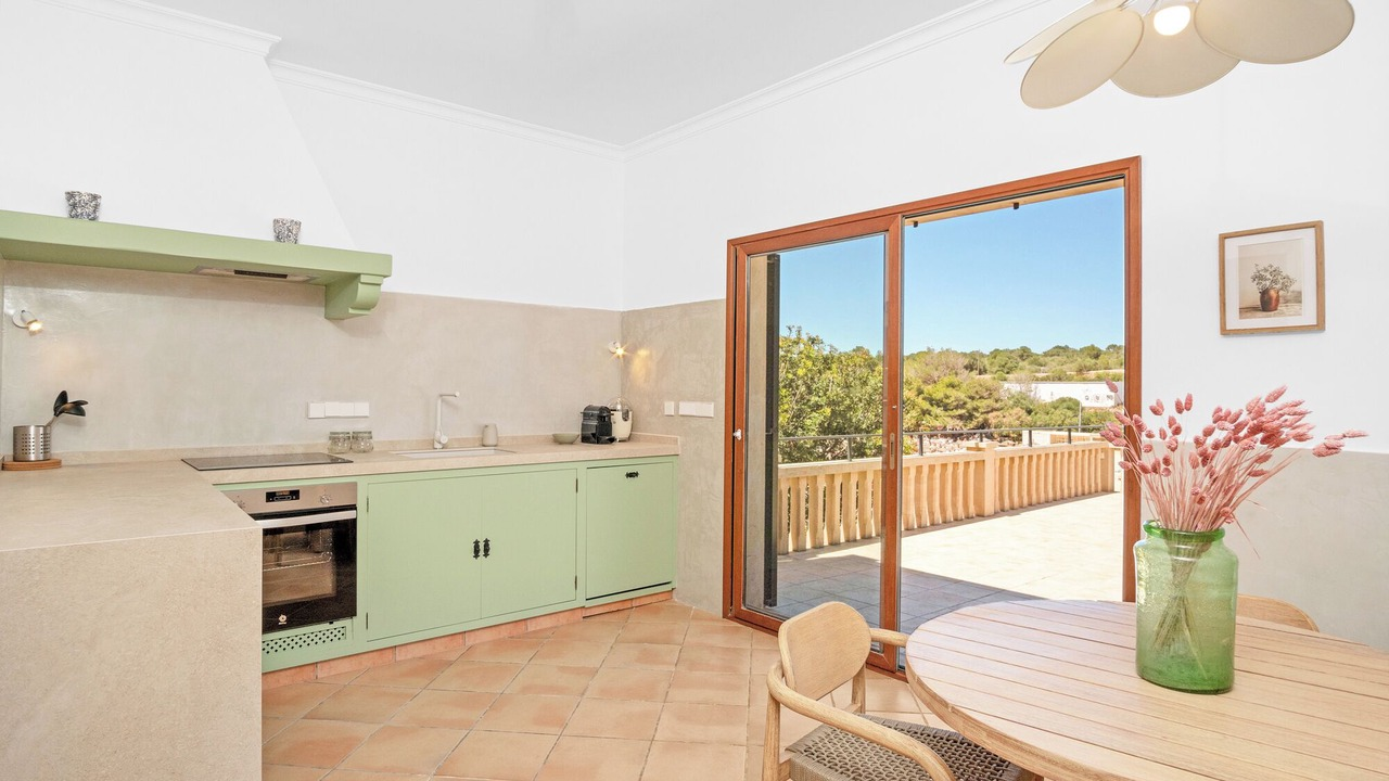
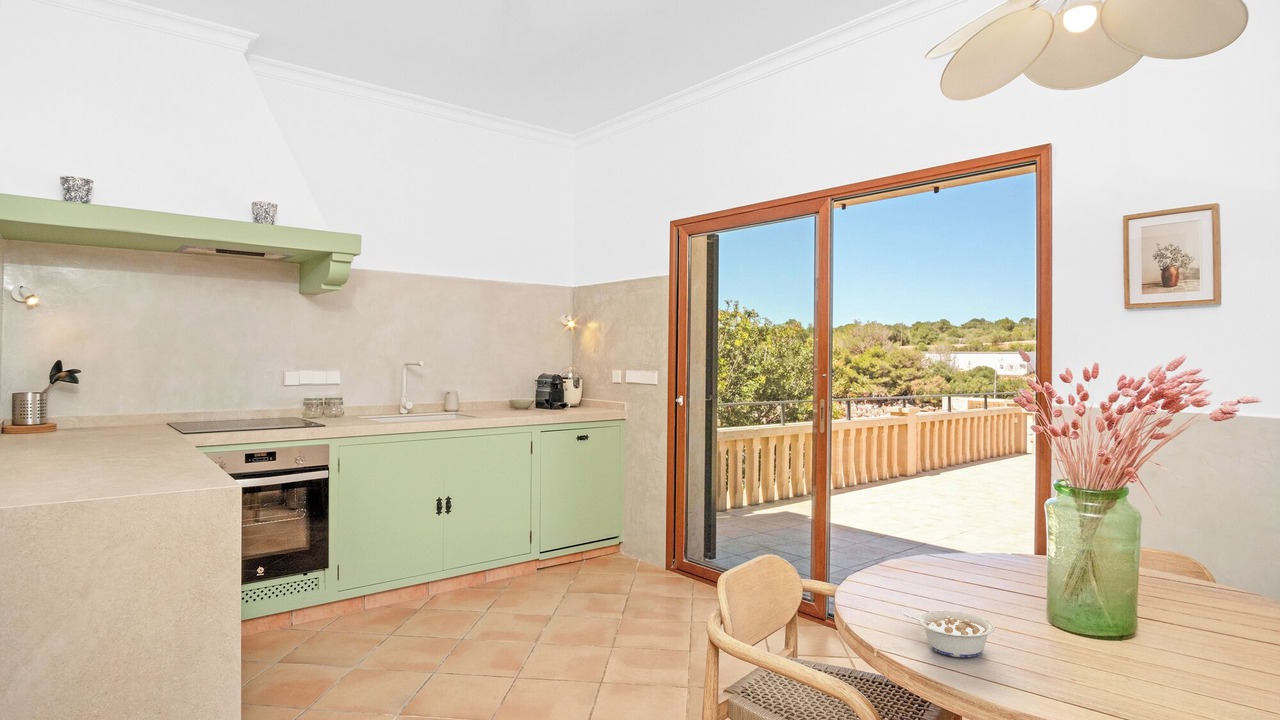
+ legume [902,610,996,659]
